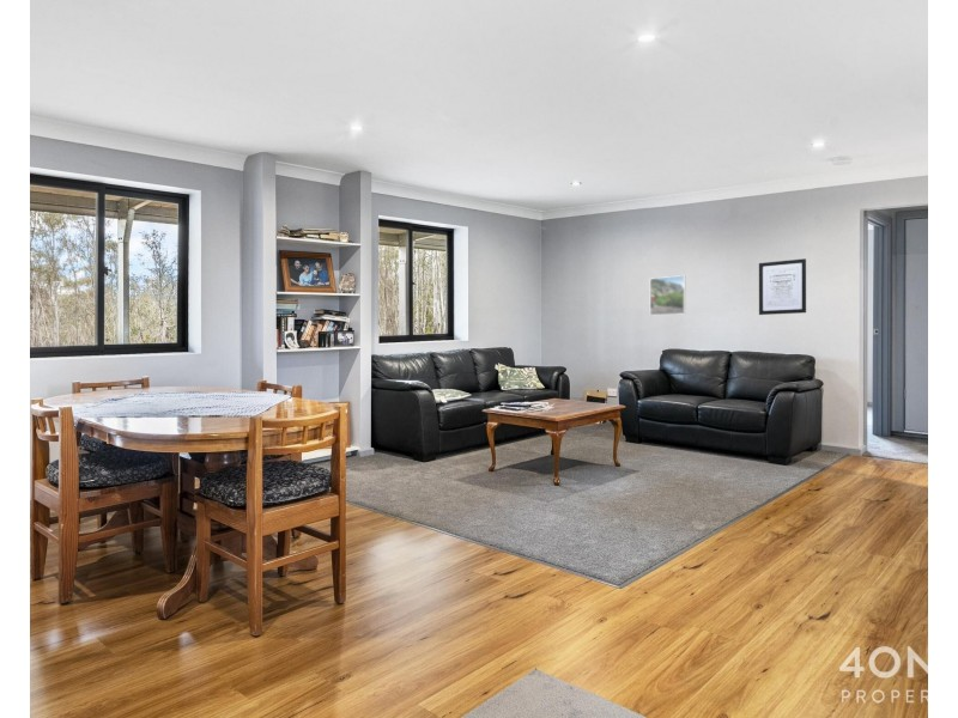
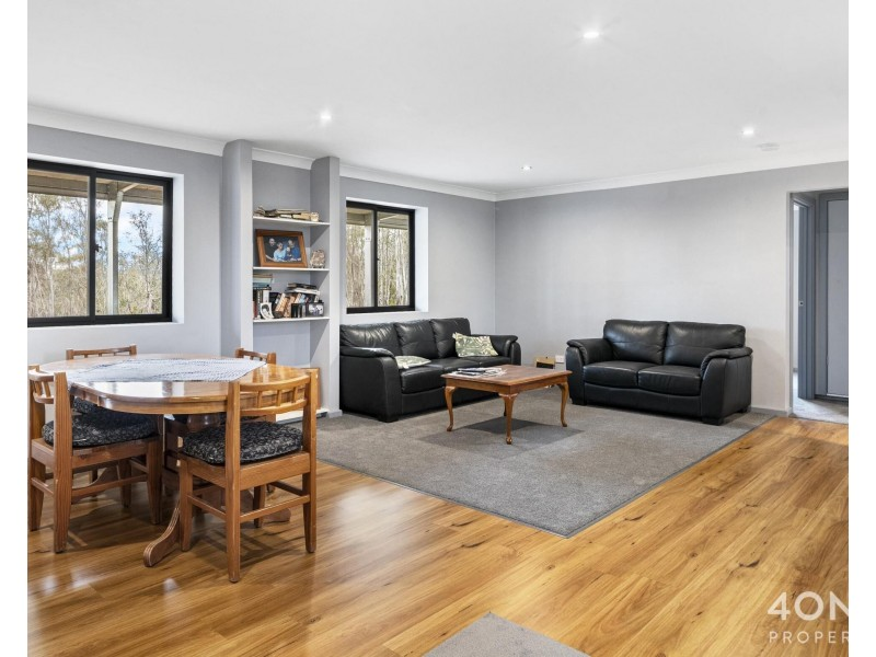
- wall art [758,257,807,316]
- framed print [649,274,687,317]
